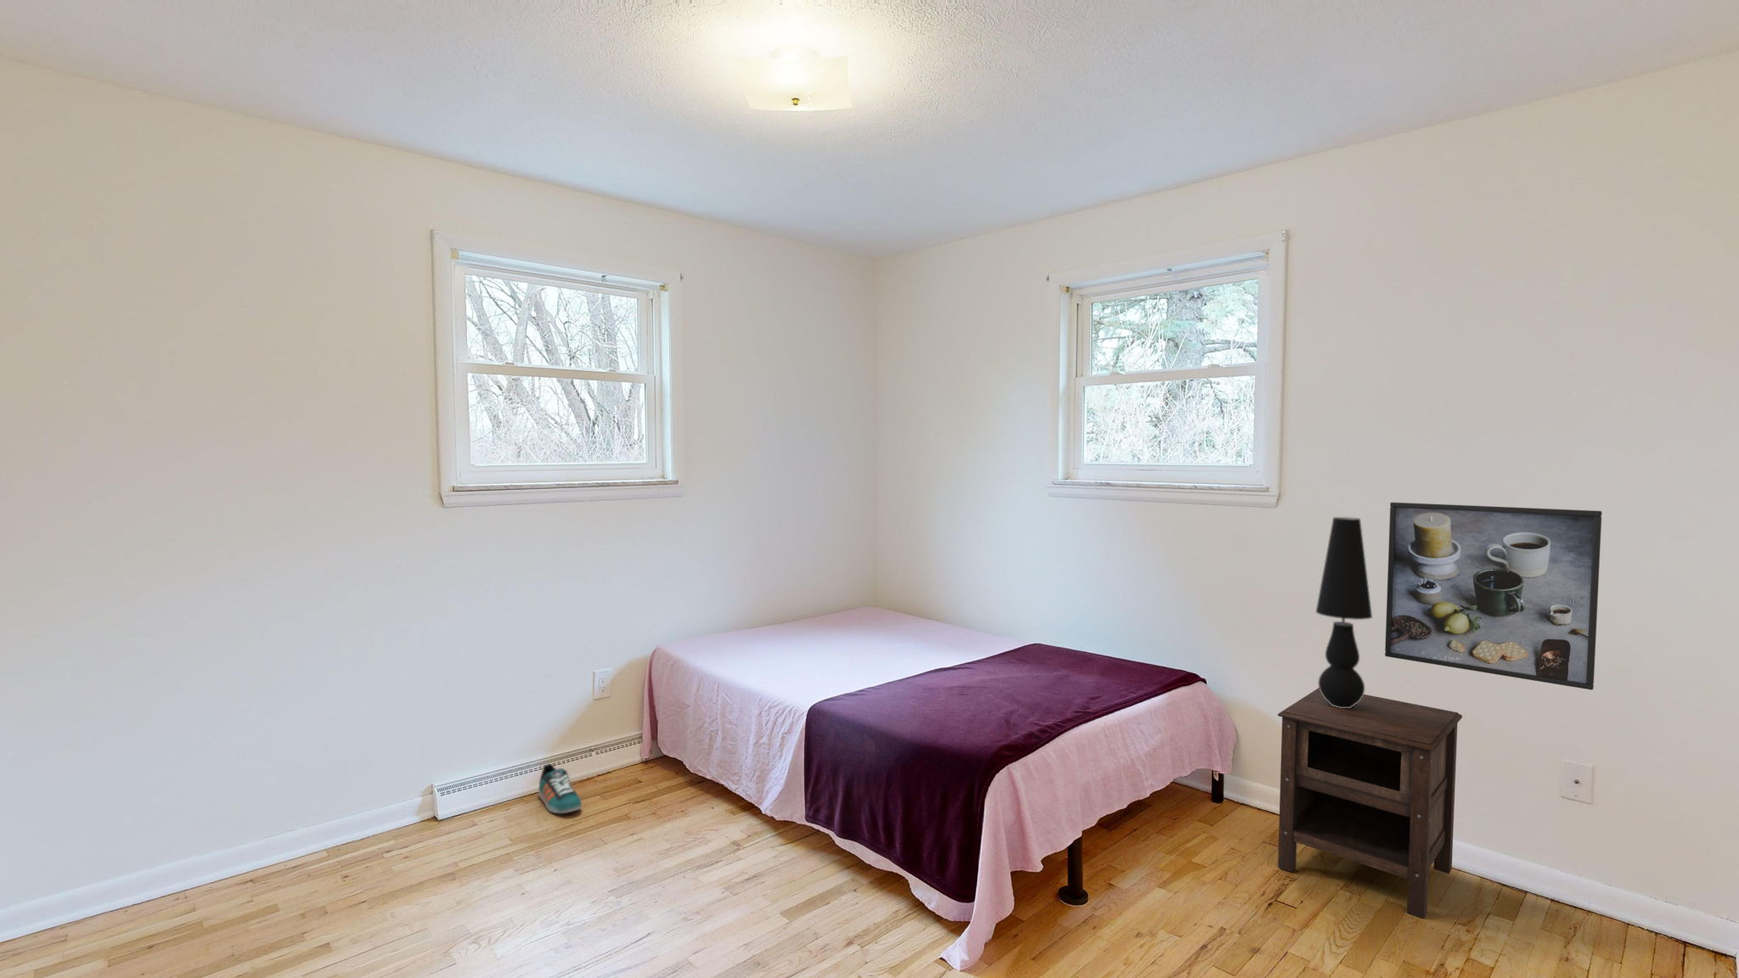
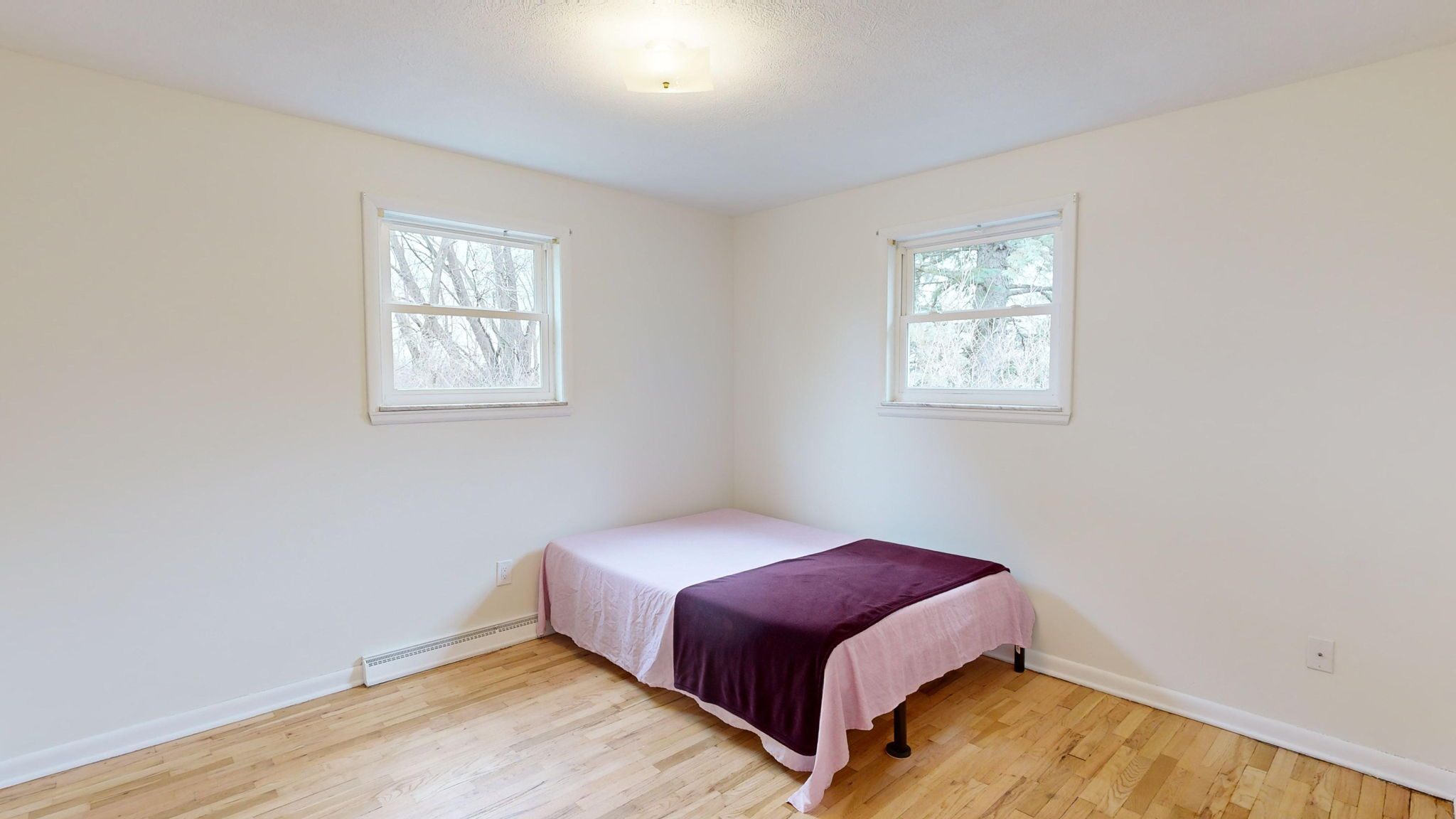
- nightstand [1277,687,1463,919]
- table lamp [1315,516,1374,708]
- sneaker [537,763,583,814]
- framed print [1384,502,1603,691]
